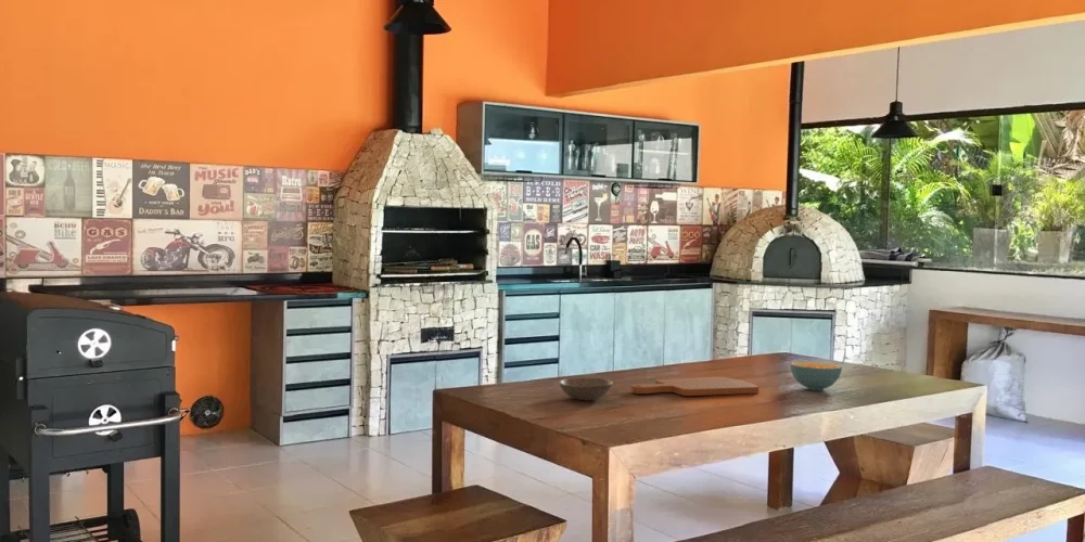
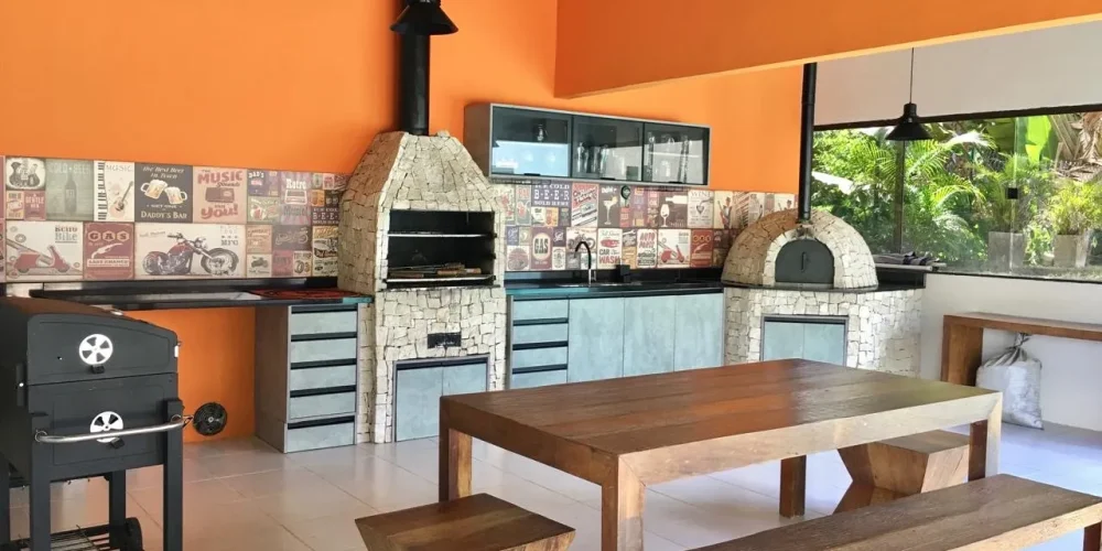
- cutting board [629,375,760,397]
- soup bowl [558,377,614,401]
- cereal bowl [790,361,843,391]
